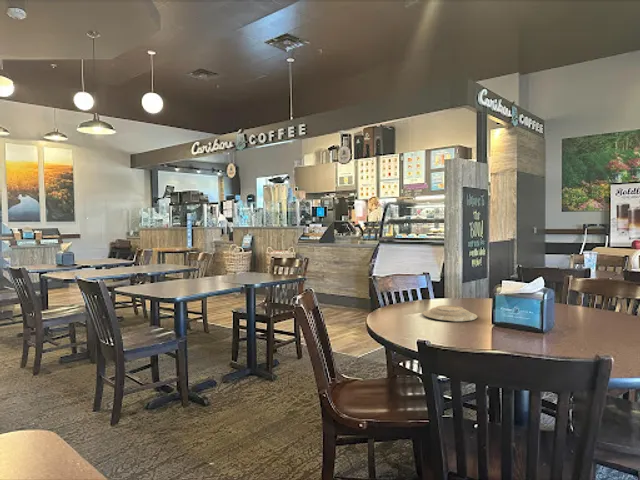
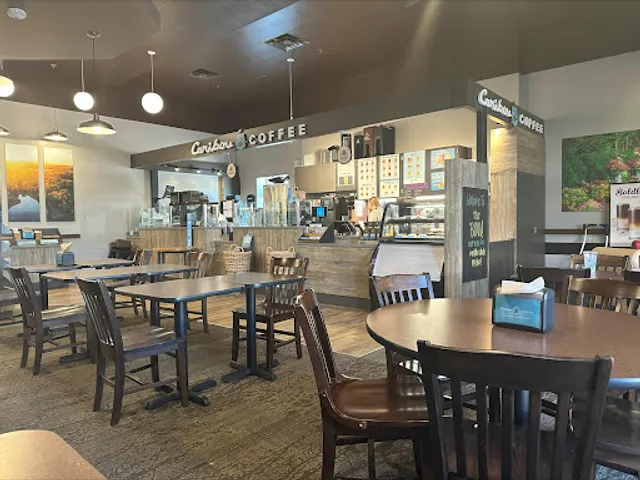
- plate [422,304,478,323]
